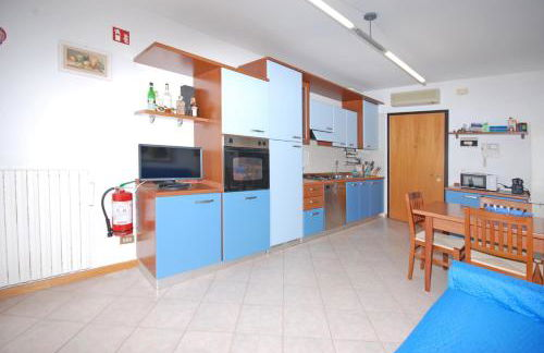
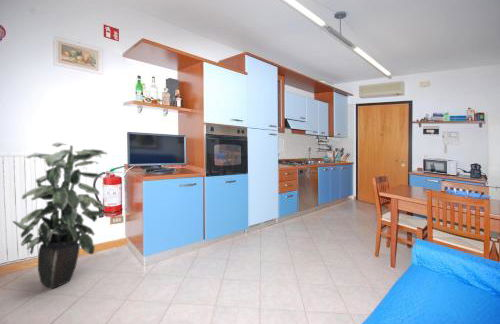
+ indoor plant [11,142,108,290]
